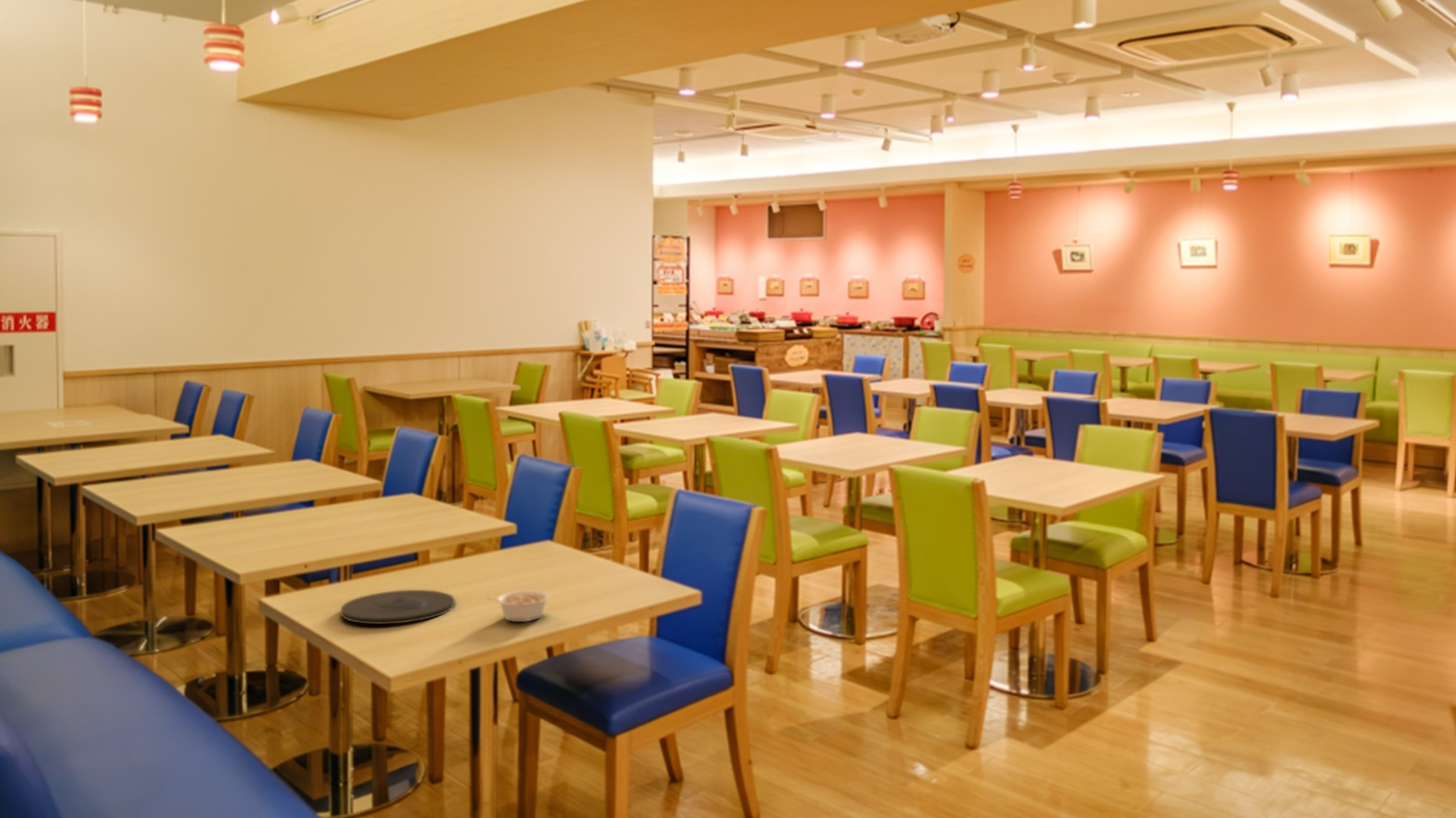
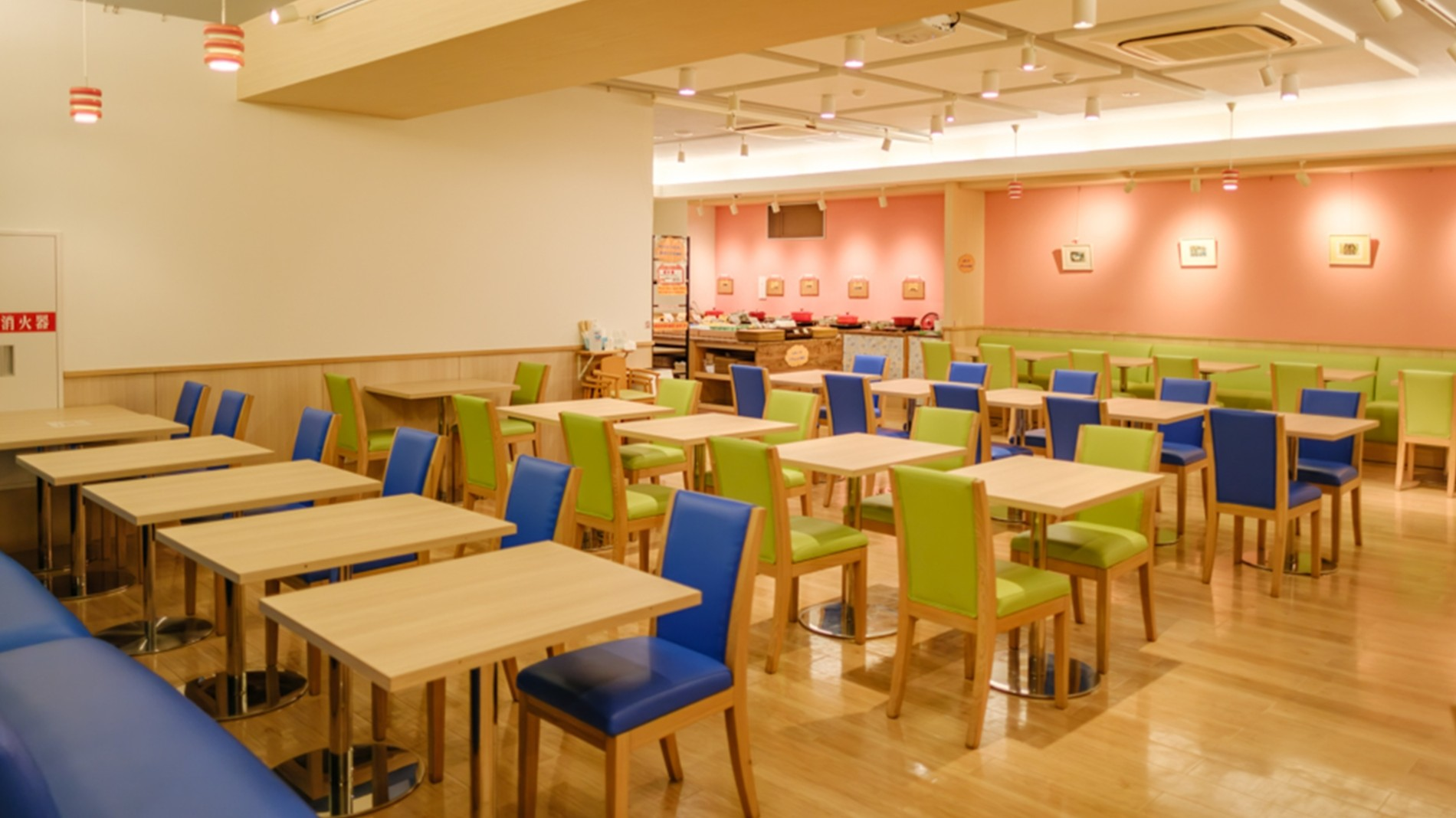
- plate [340,589,455,625]
- legume [485,590,551,623]
